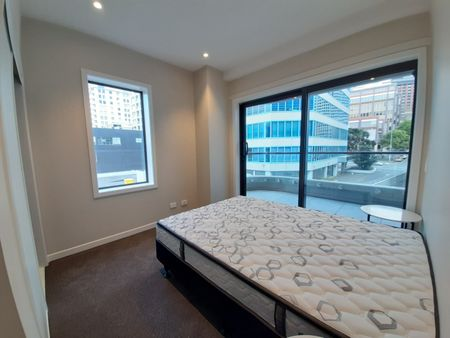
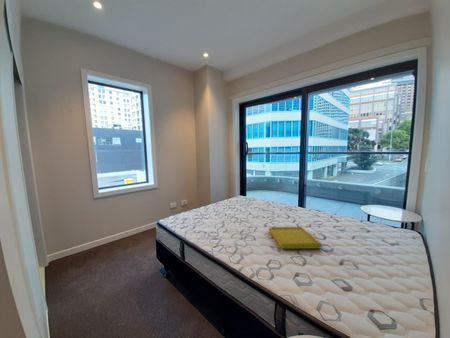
+ serving tray [267,226,323,250]
